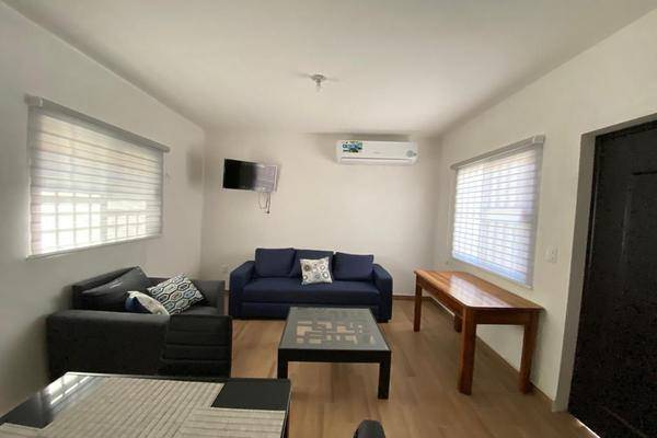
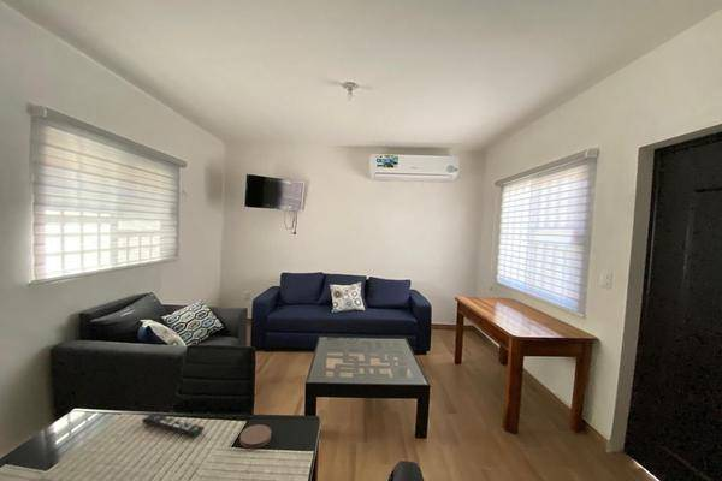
+ coaster [238,423,272,450]
+ remote control [141,412,206,438]
